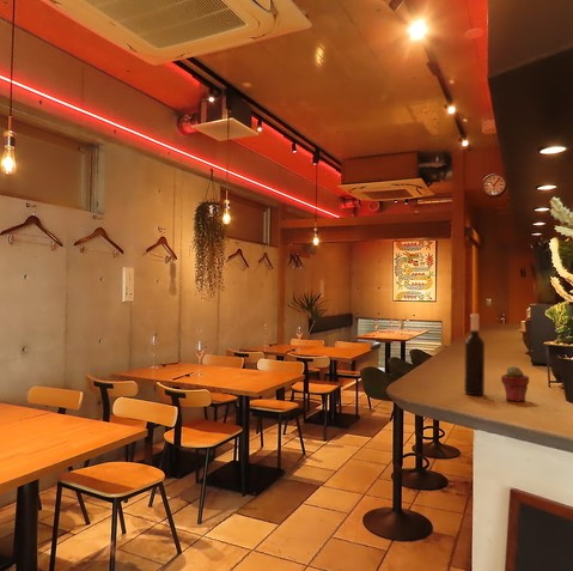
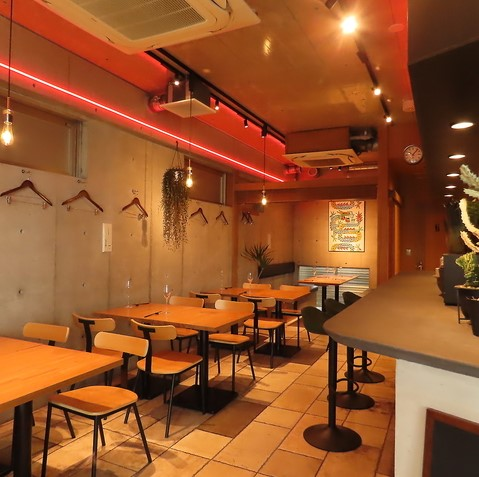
- wine bottle [463,312,486,396]
- potted succulent [500,365,530,402]
